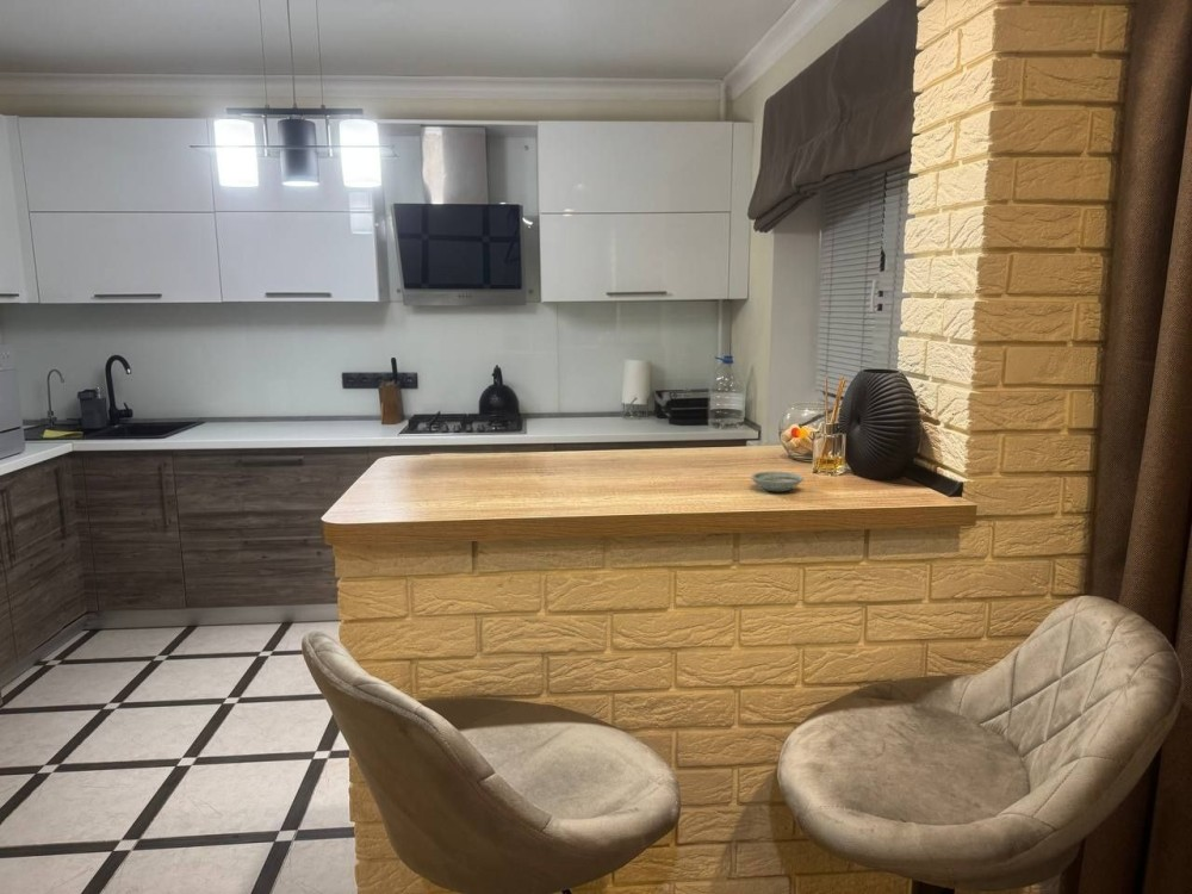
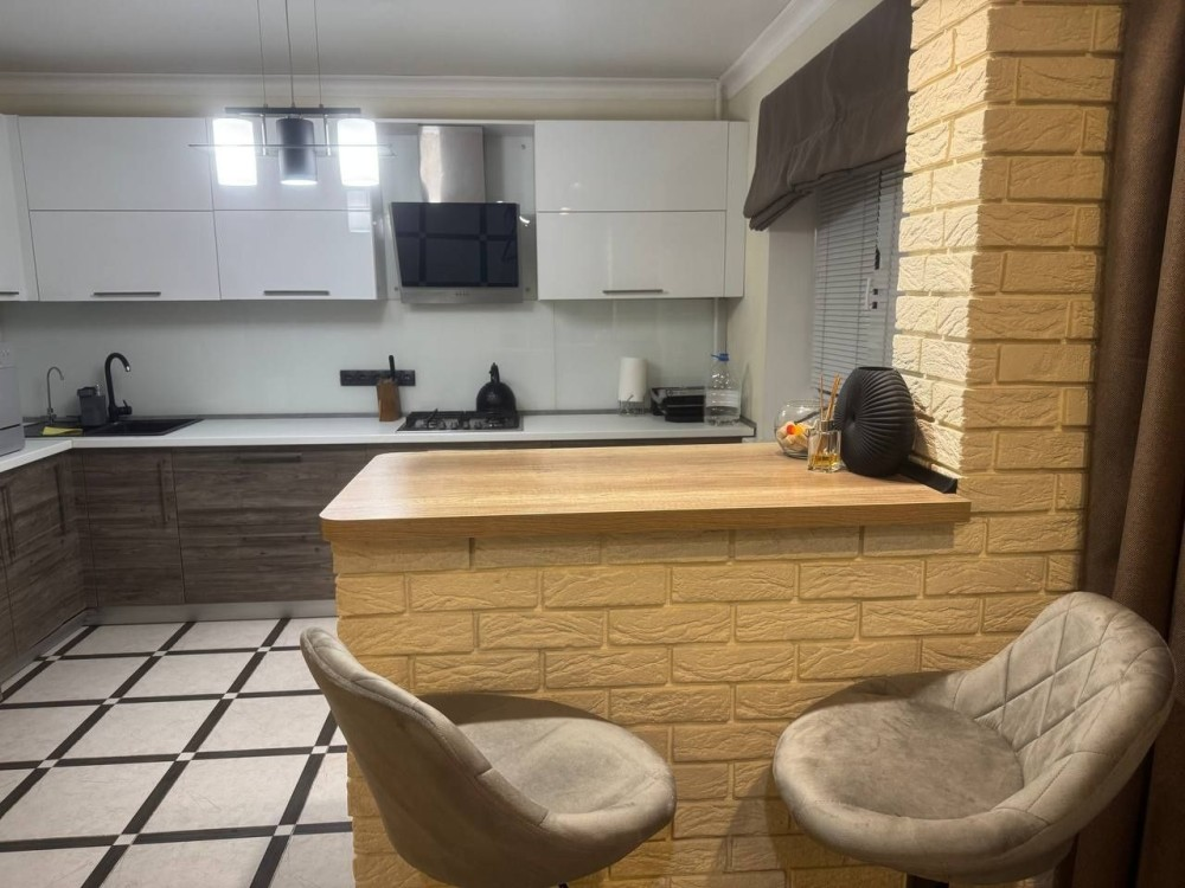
- saucer [750,470,805,492]
